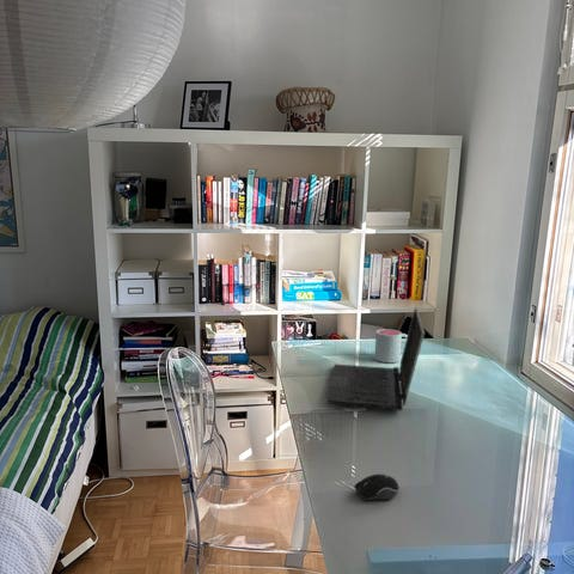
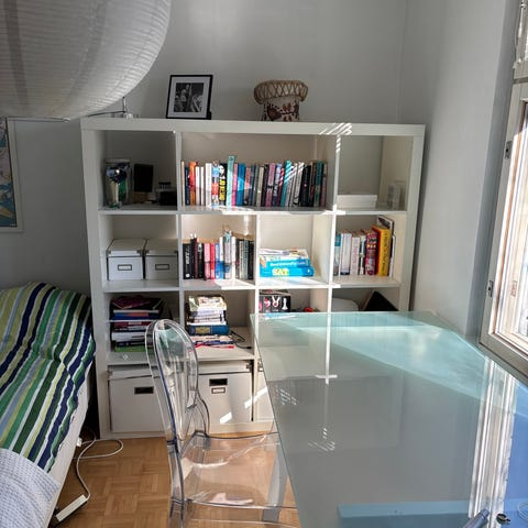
- computer mouse [354,474,401,501]
- laptop computer [324,306,426,411]
- mug [373,328,408,364]
